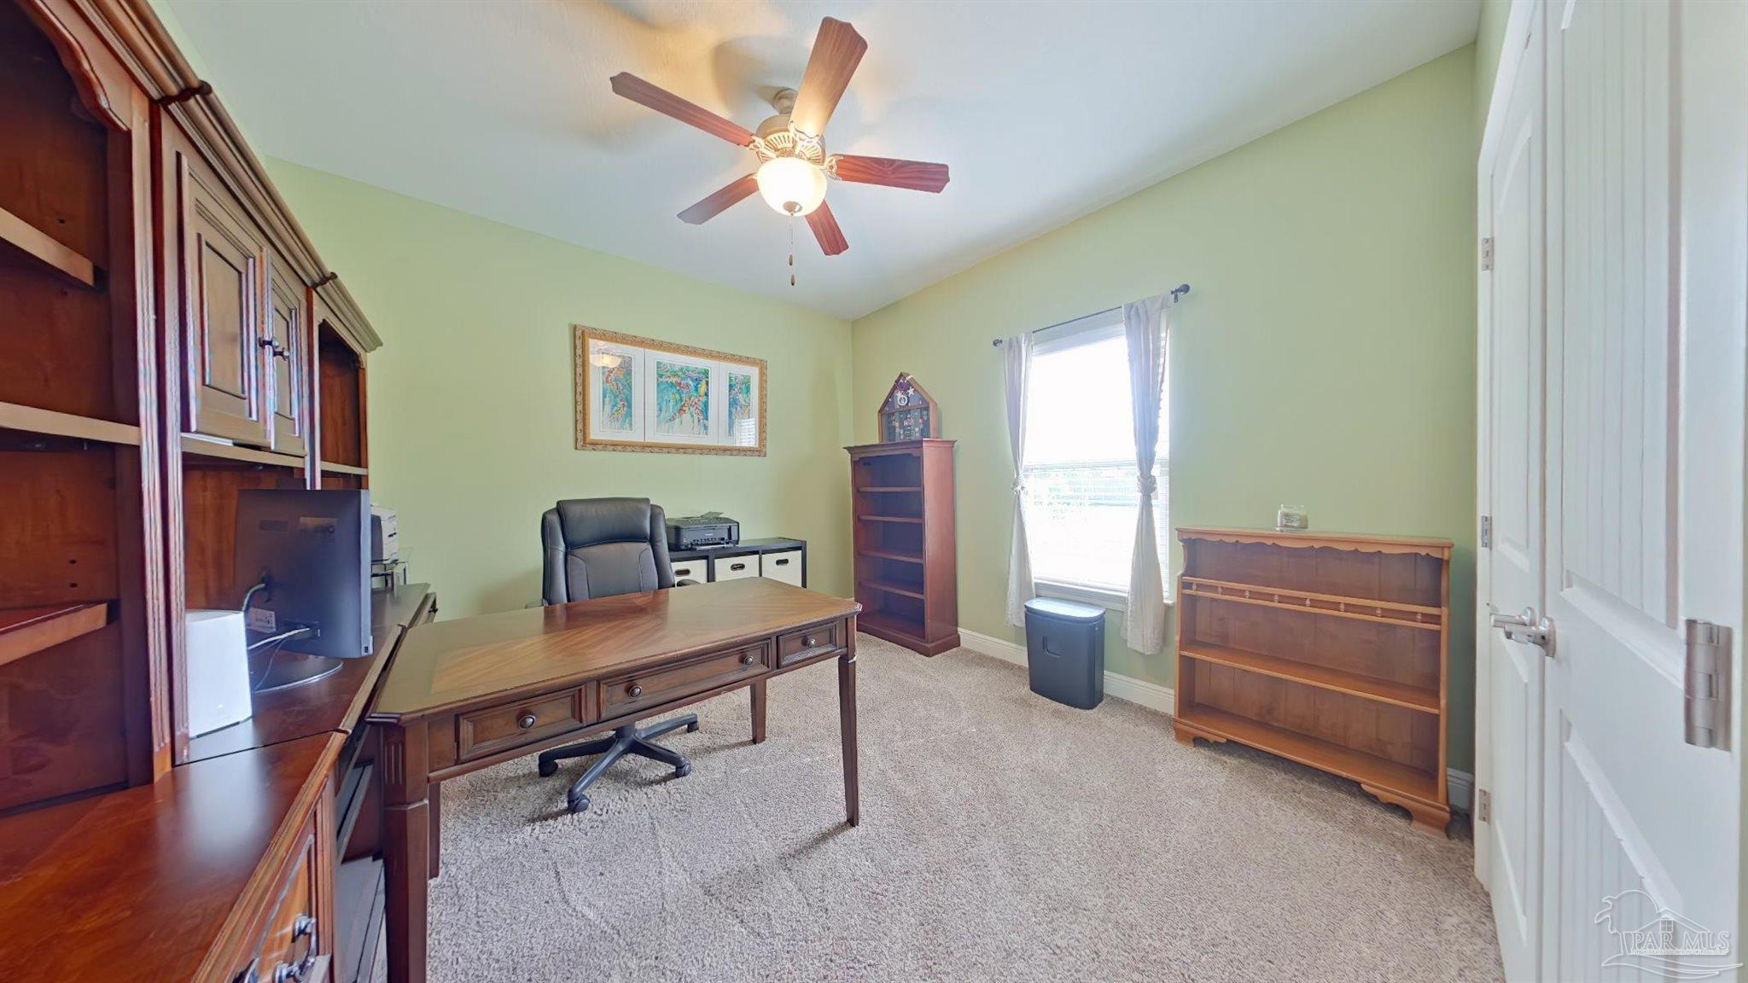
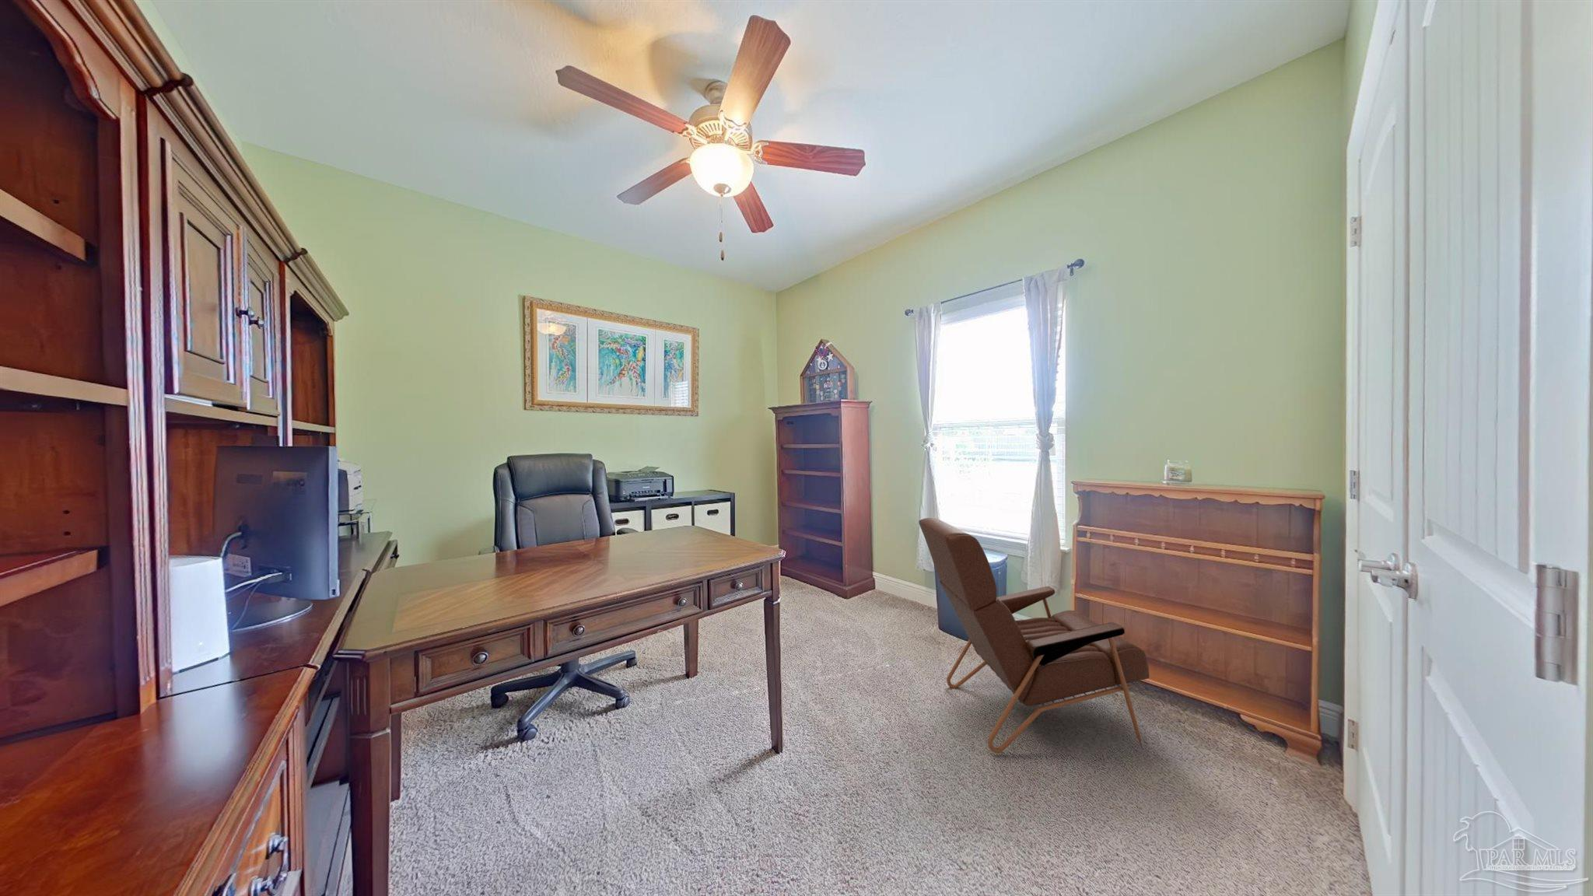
+ armchair [918,517,1150,754]
